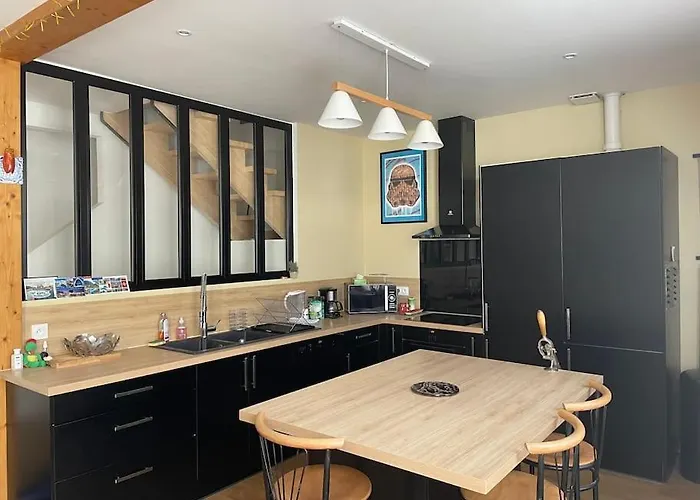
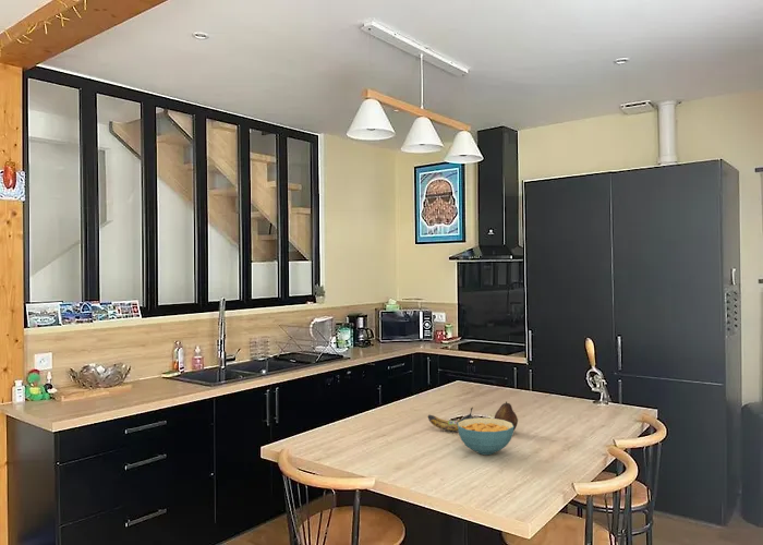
+ banana [427,407,474,432]
+ cereal bowl [458,416,514,456]
+ fruit [494,400,519,432]
